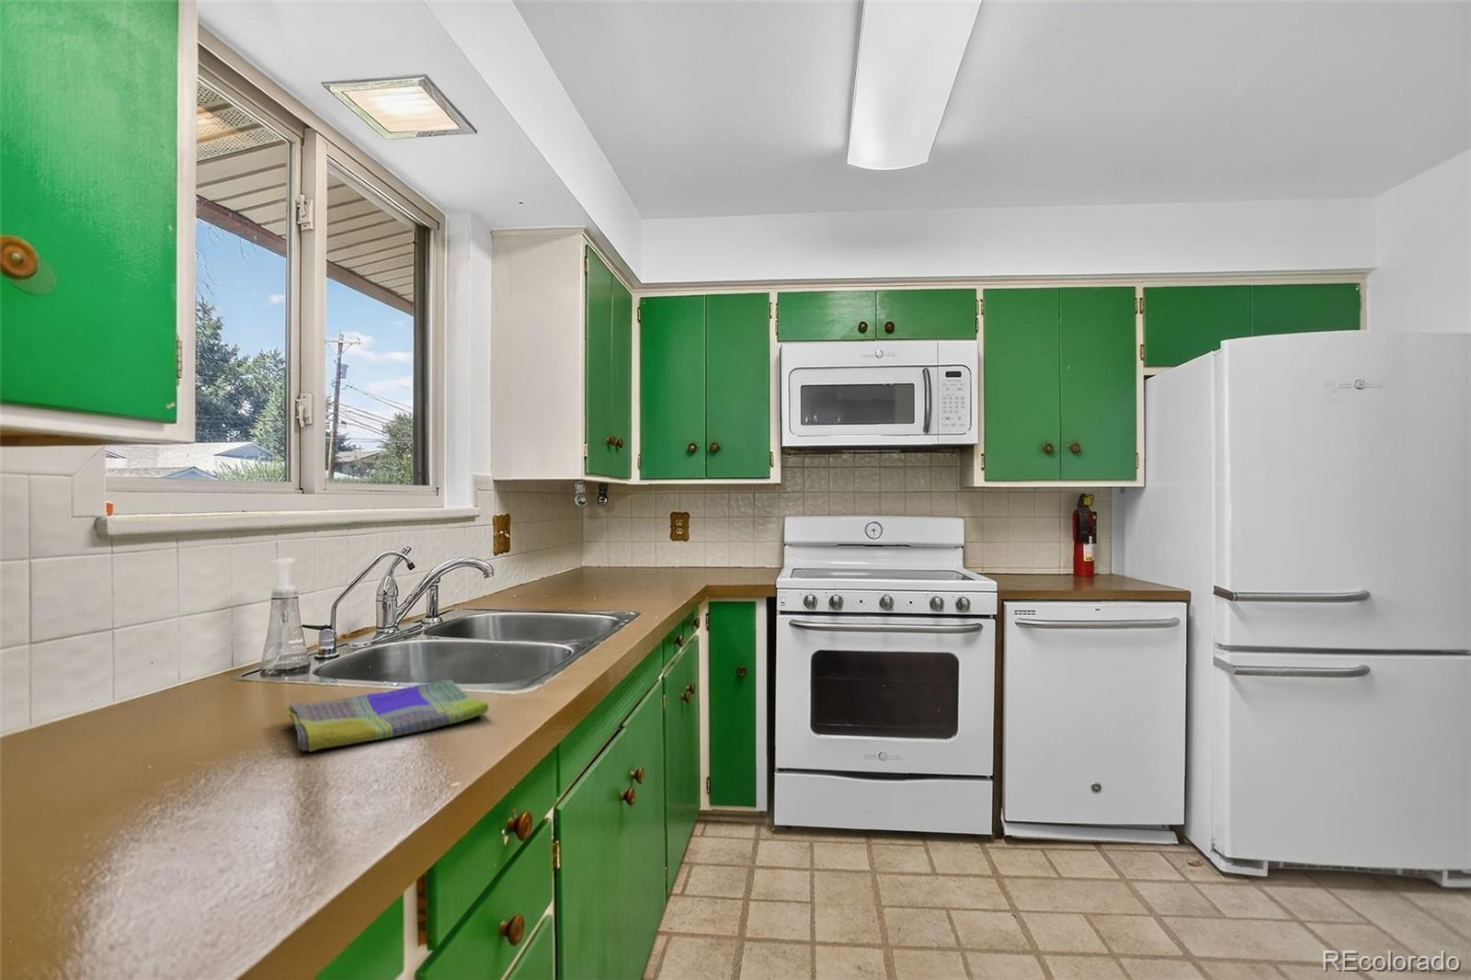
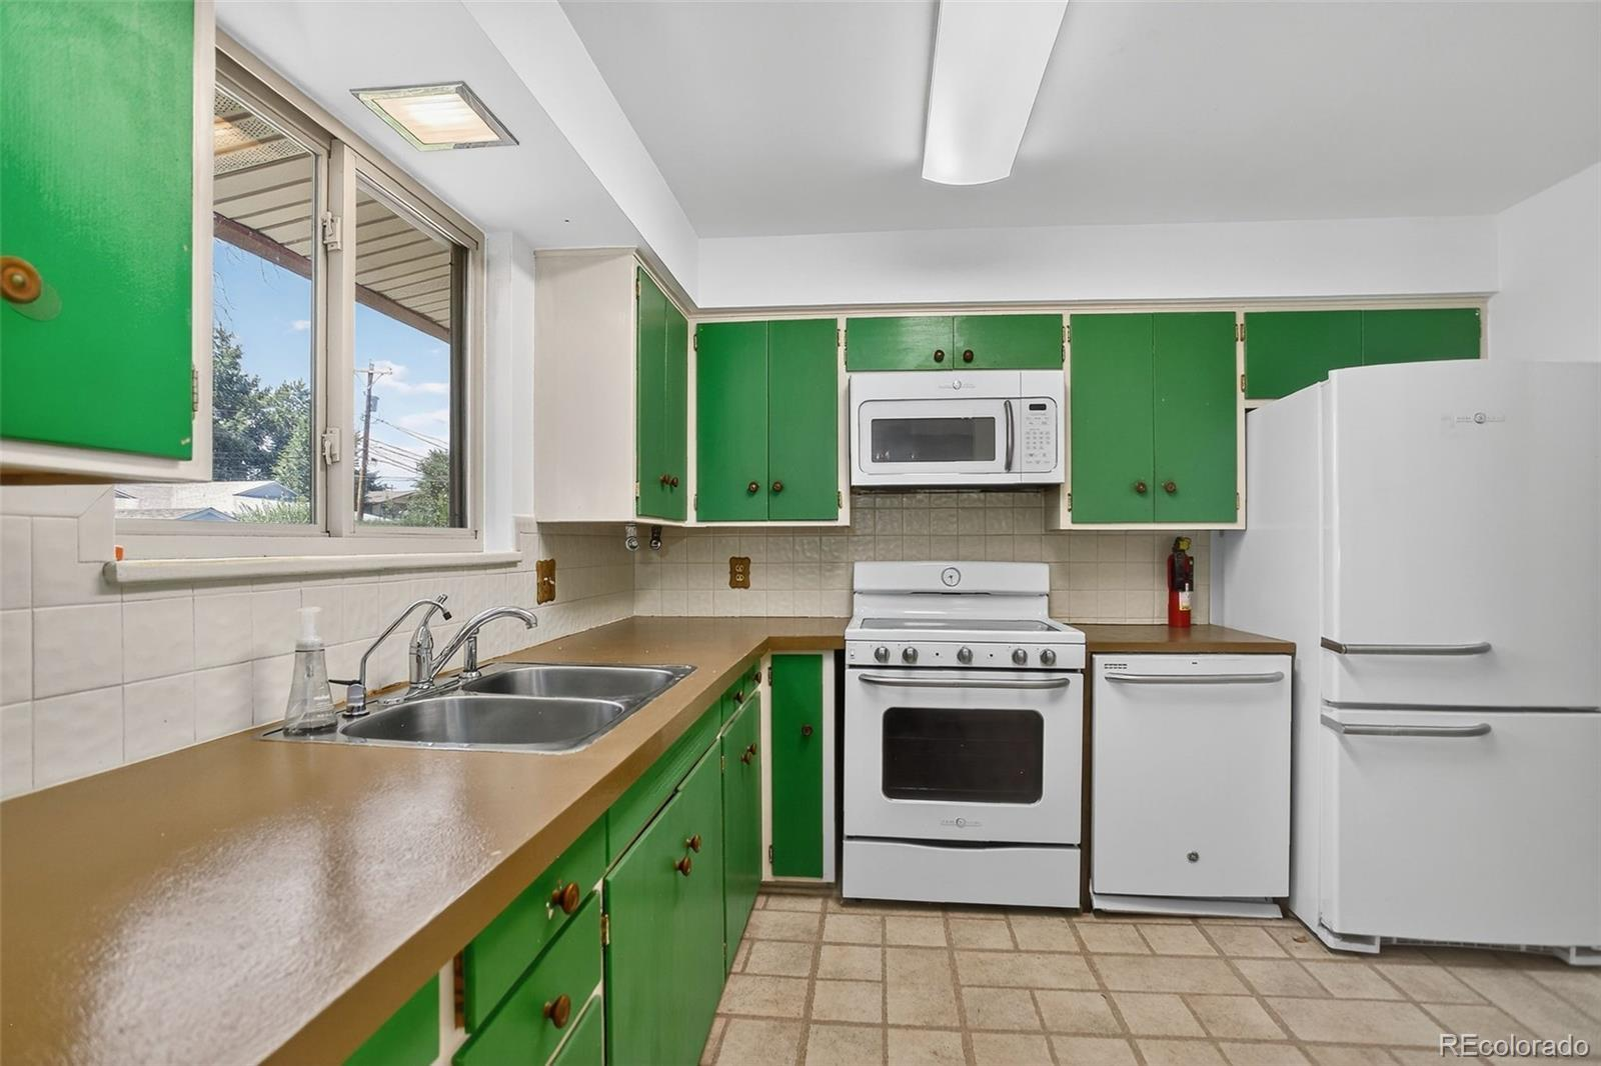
- dish towel [283,679,490,752]
